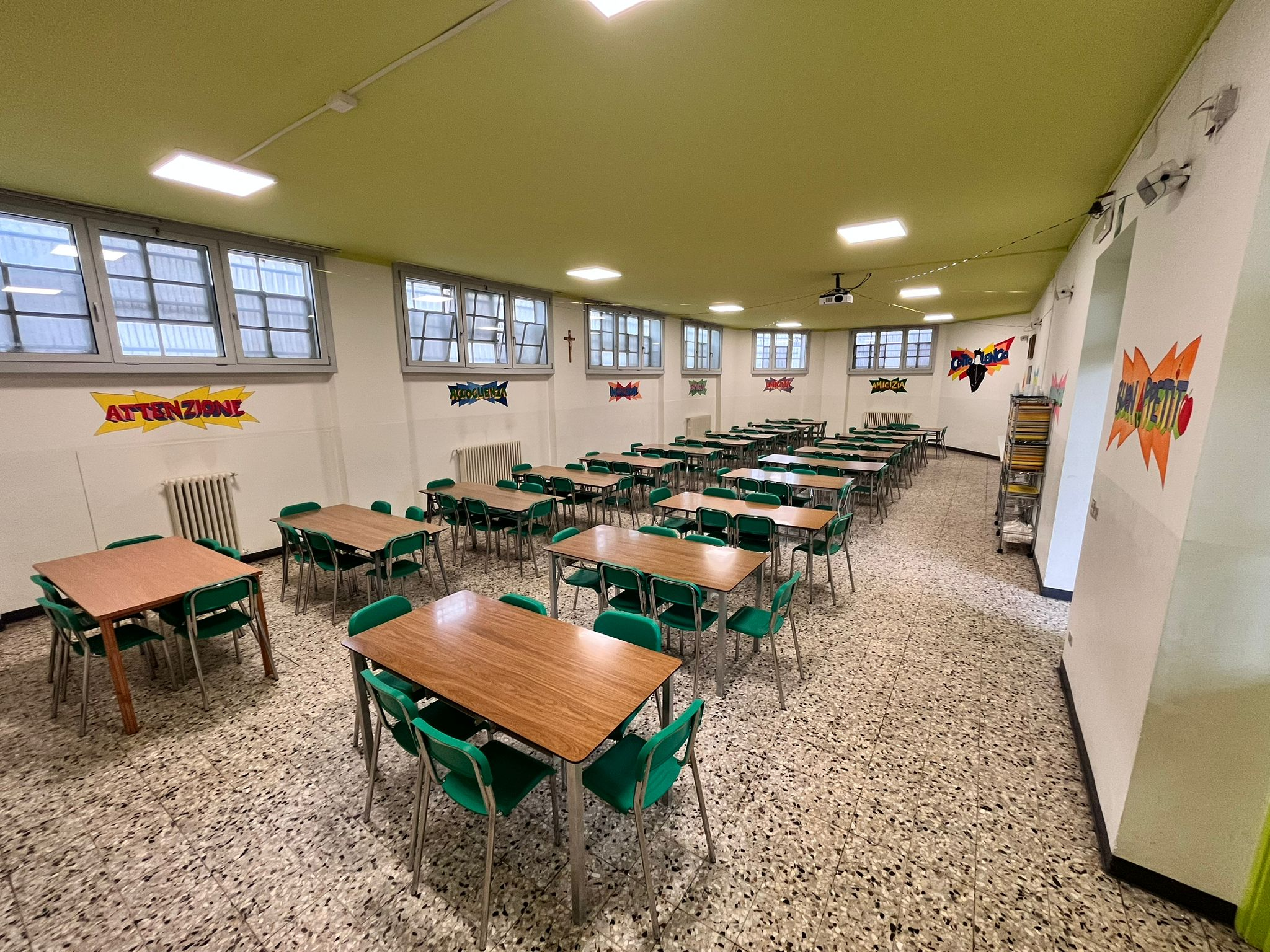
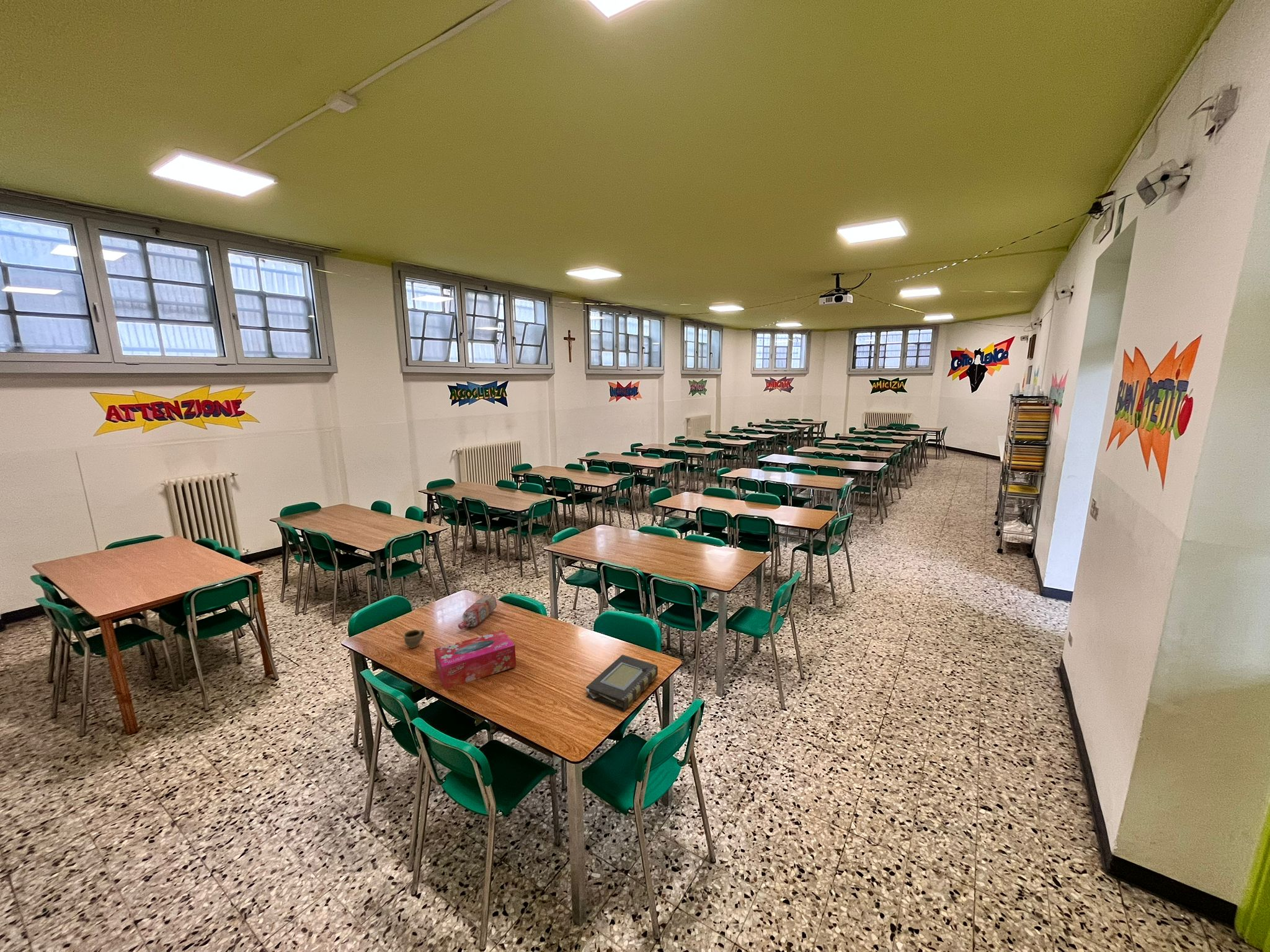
+ tissue box [434,630,517,690]
+ book [585,654,659,712]
+ cup [403,629,425,649]
+ bottle [458,594,497,630]
